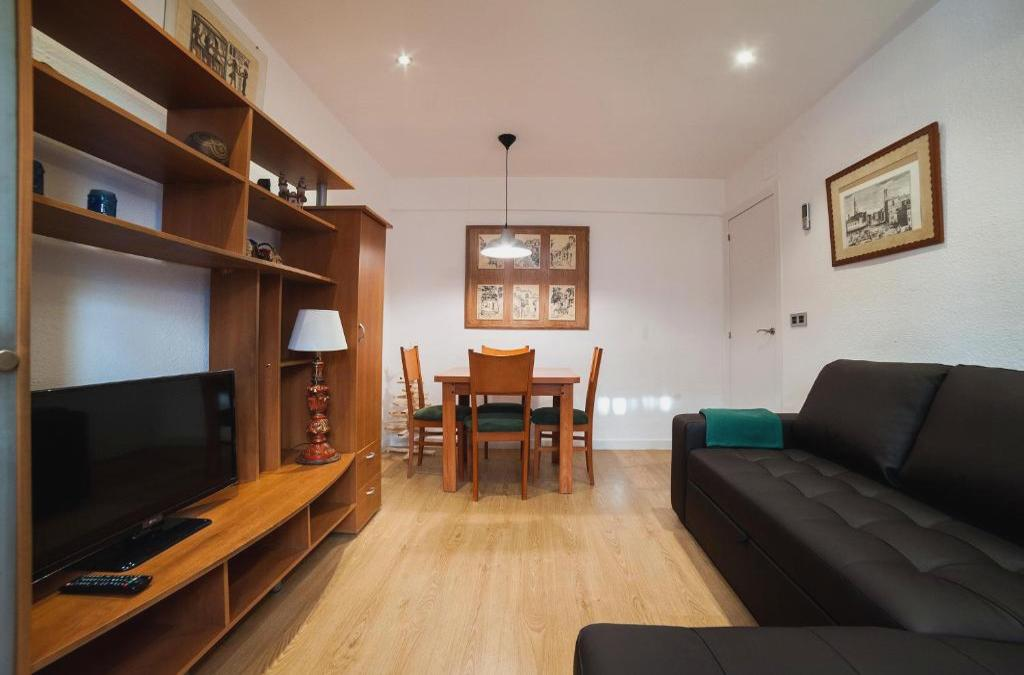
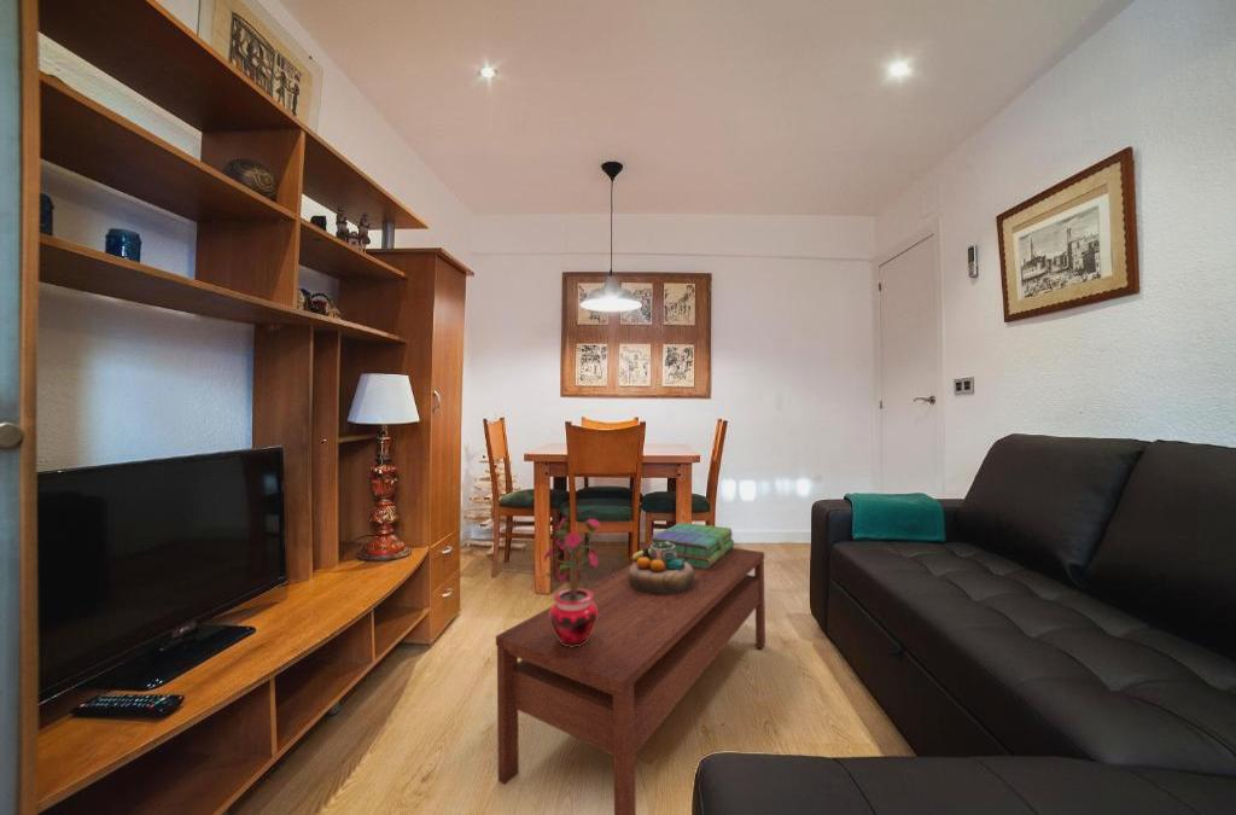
+ coffee table [495,547,766,815]
+ decorative bowl [628,541,694,594]
+ potted plant [541,516,601,647]
+ stack of books [649,522,735,569]
